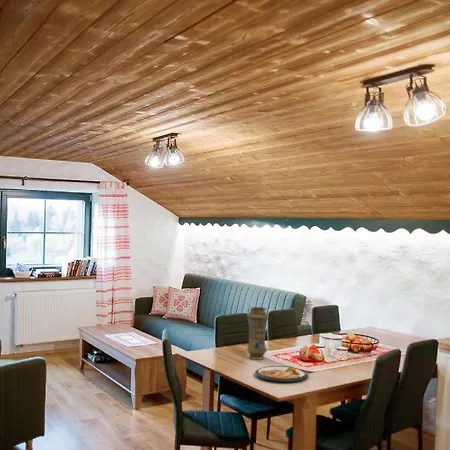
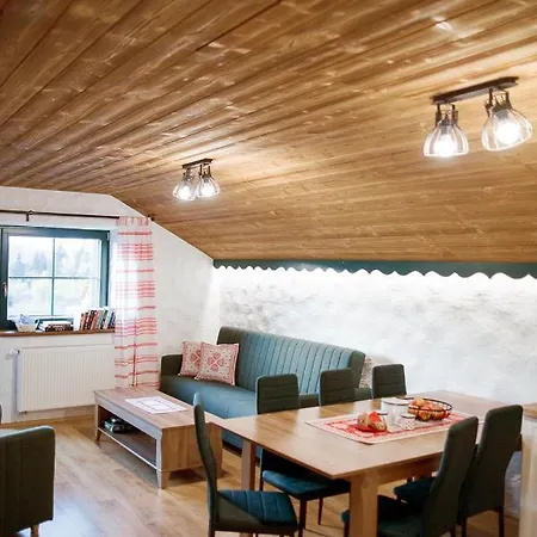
- dish [254,365,309,383]
- vase [246,306,269,361]
